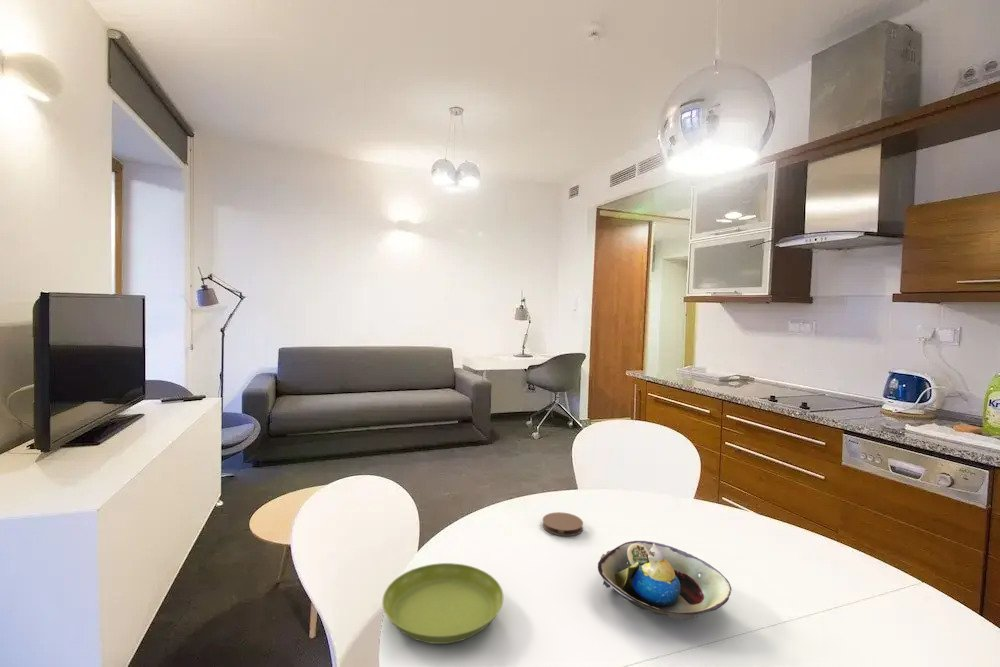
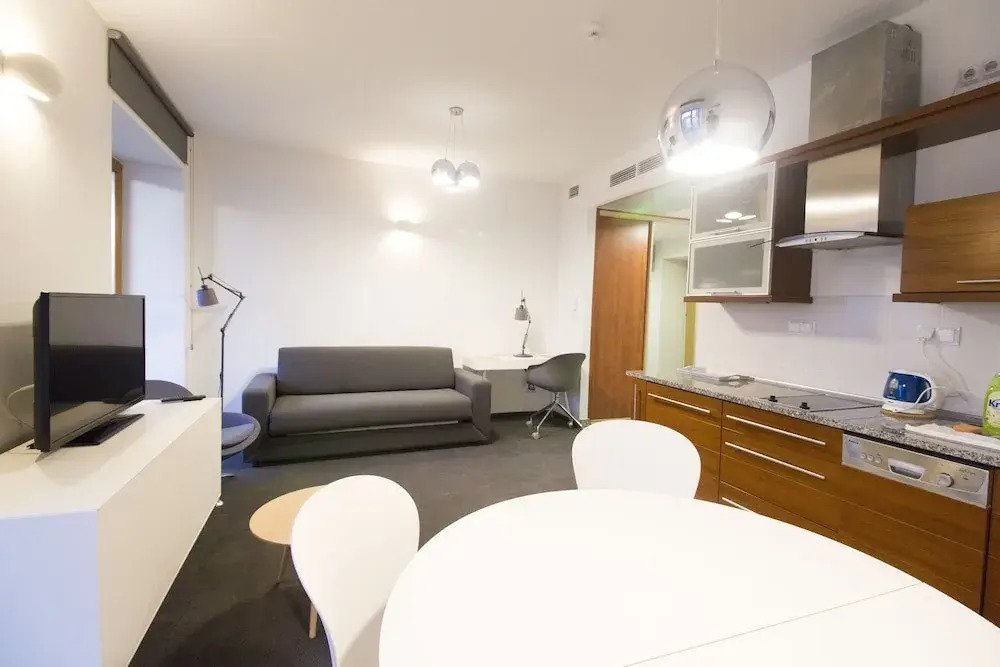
- decorative bowl [597,540,733,621]
- saucer [381,562,504,645]
- coaster [541,511,584,537]
